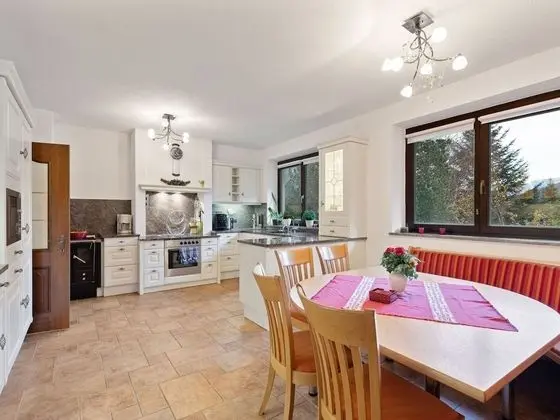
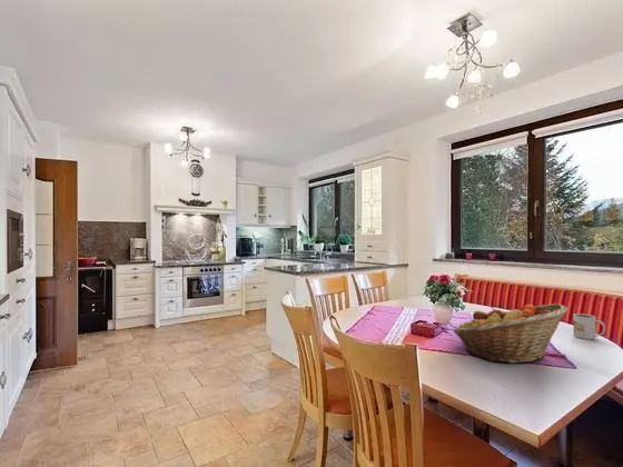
+ fruit basket [452,302,568,365]
+ mug [572,312,606,340]
